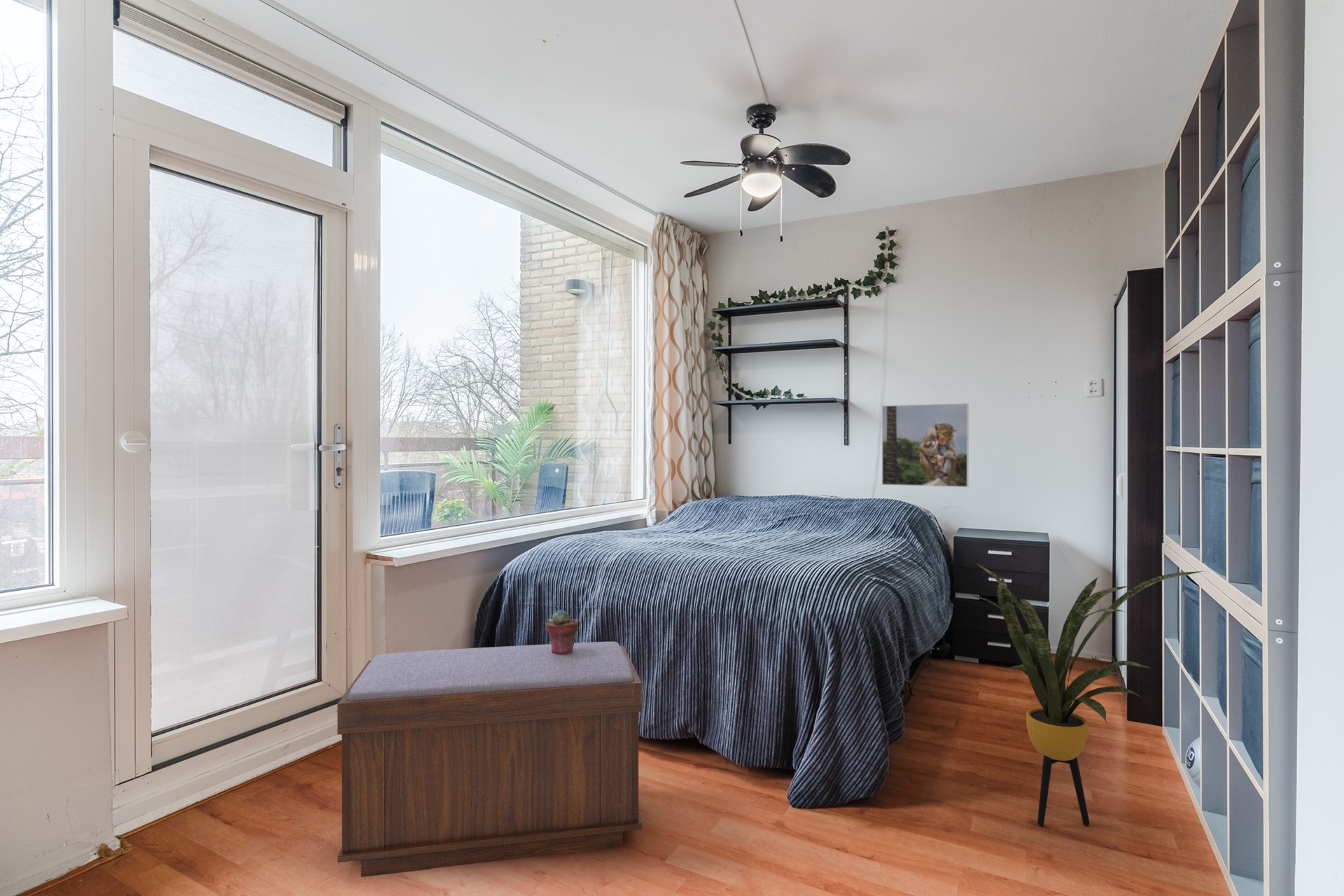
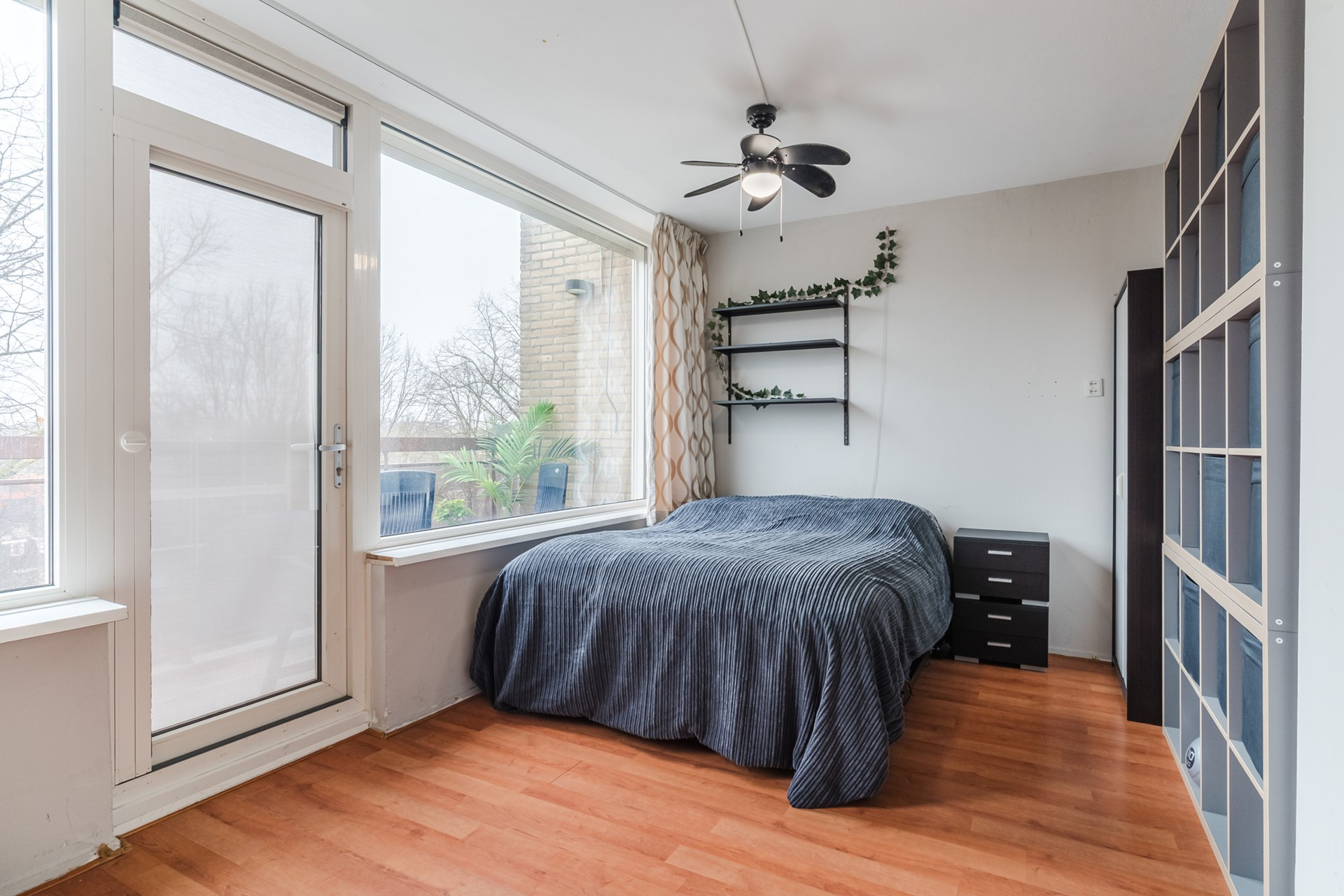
- bench [337,641,643,878]
- potted succulent [545,609,579,654]
- house plant [956,562,1207,826]
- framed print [881,402,970,488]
